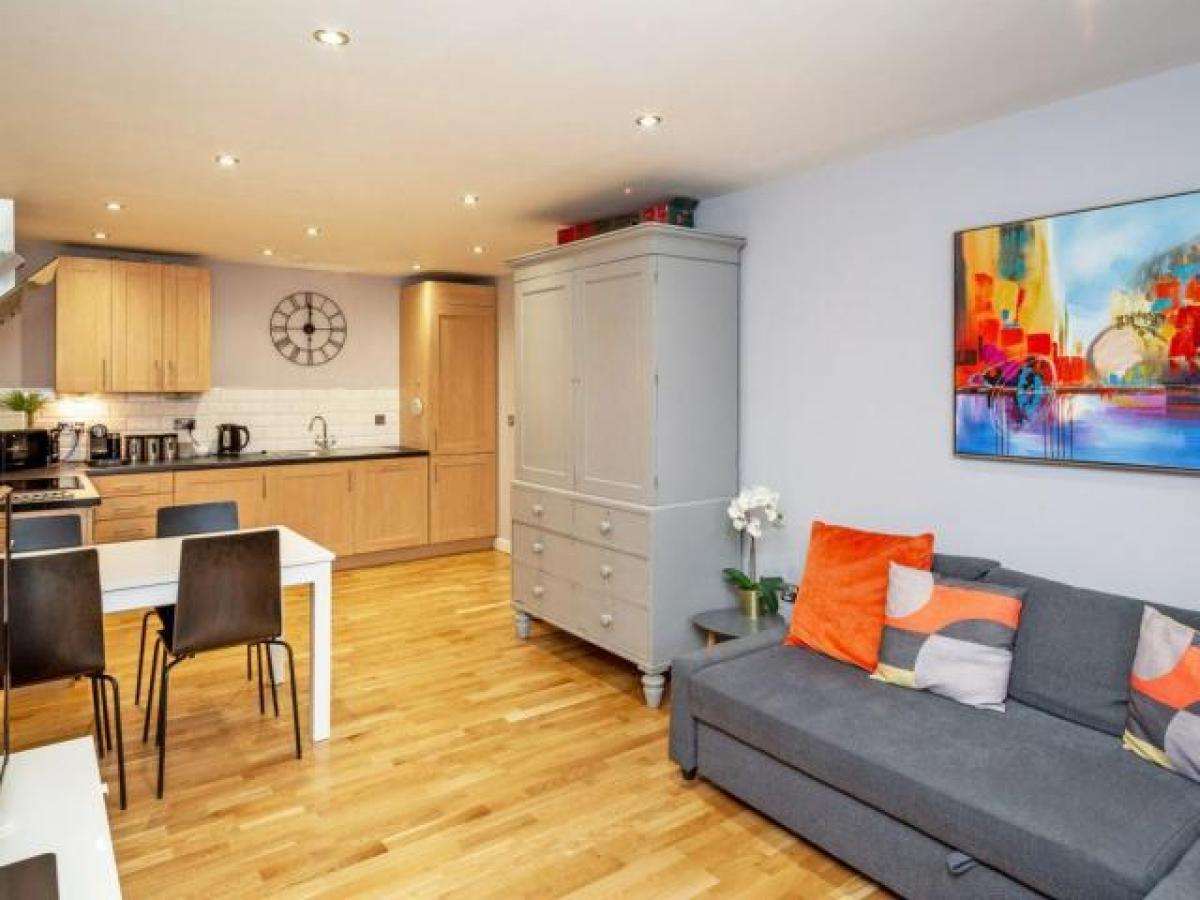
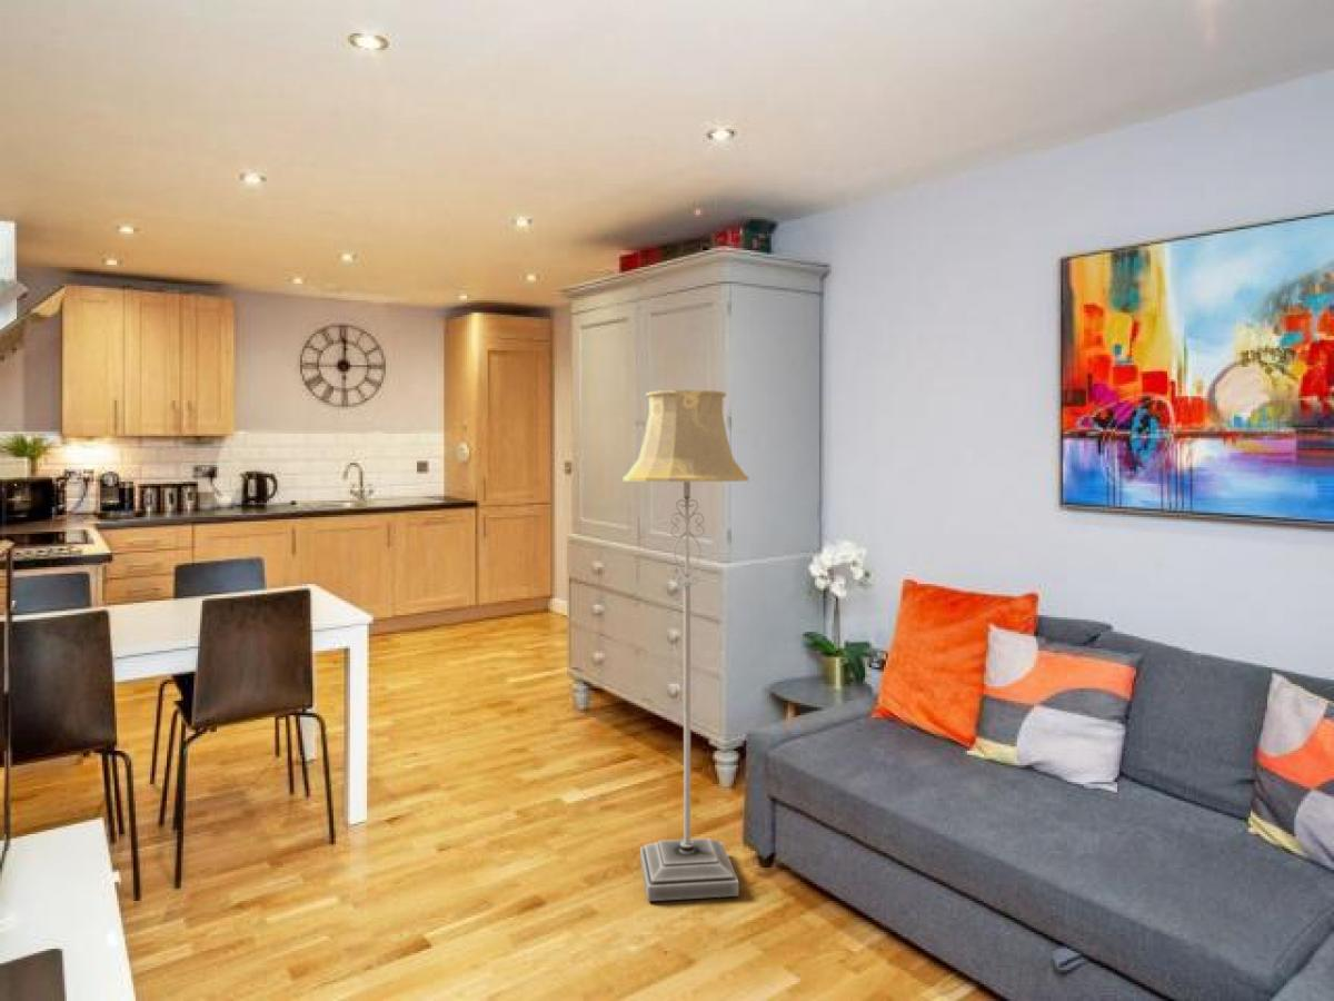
+ floor lamp [621,389,750,902]
